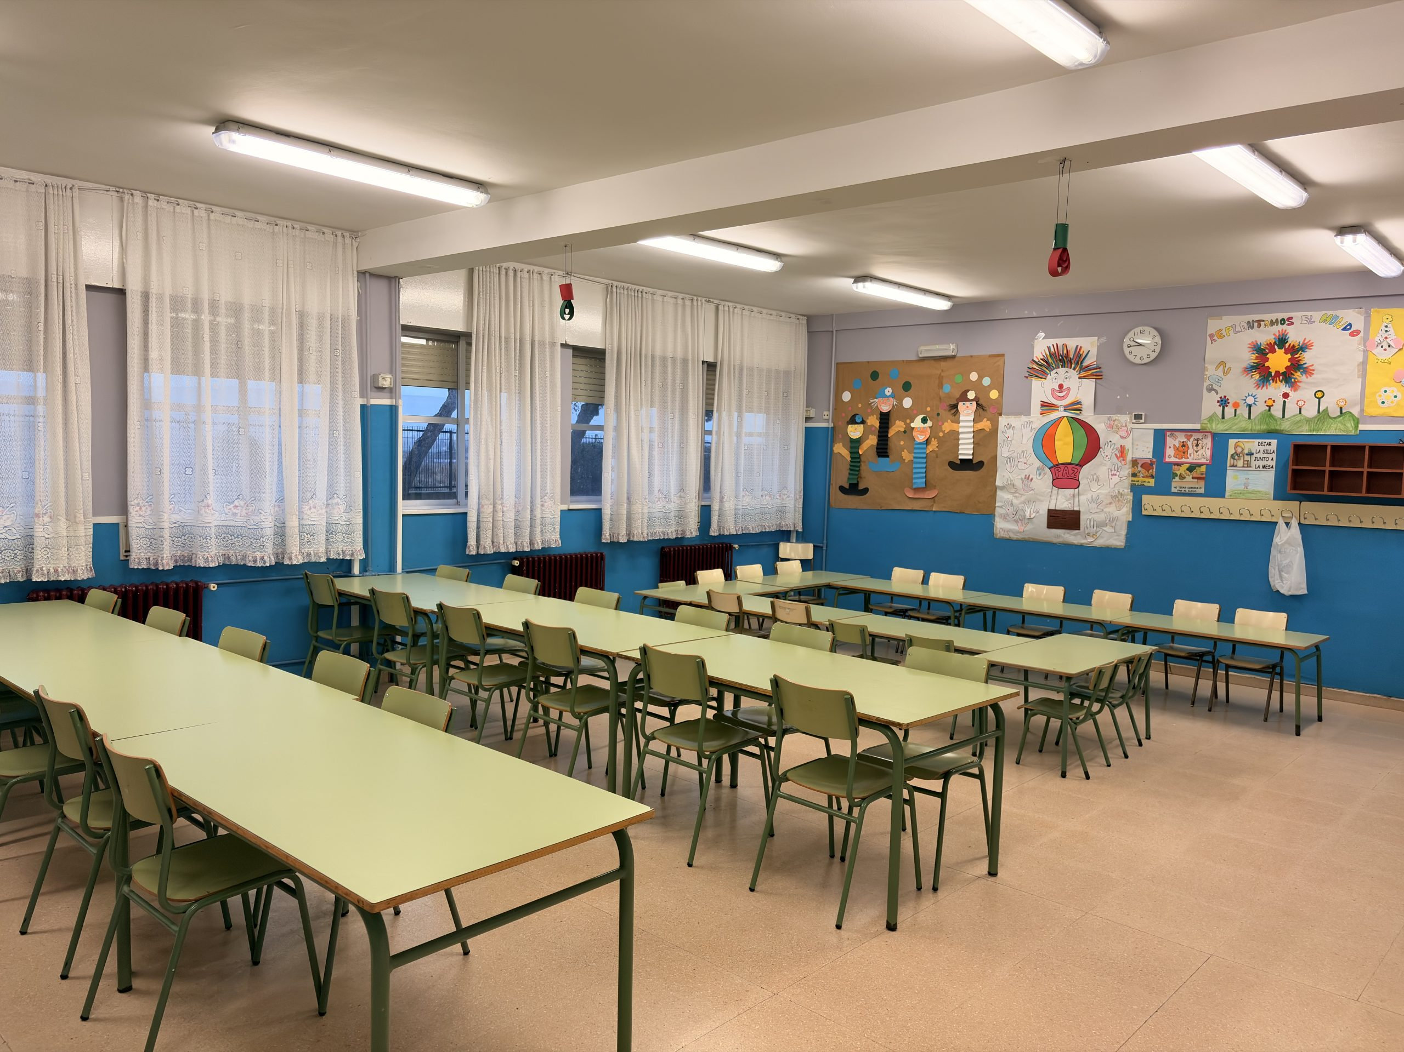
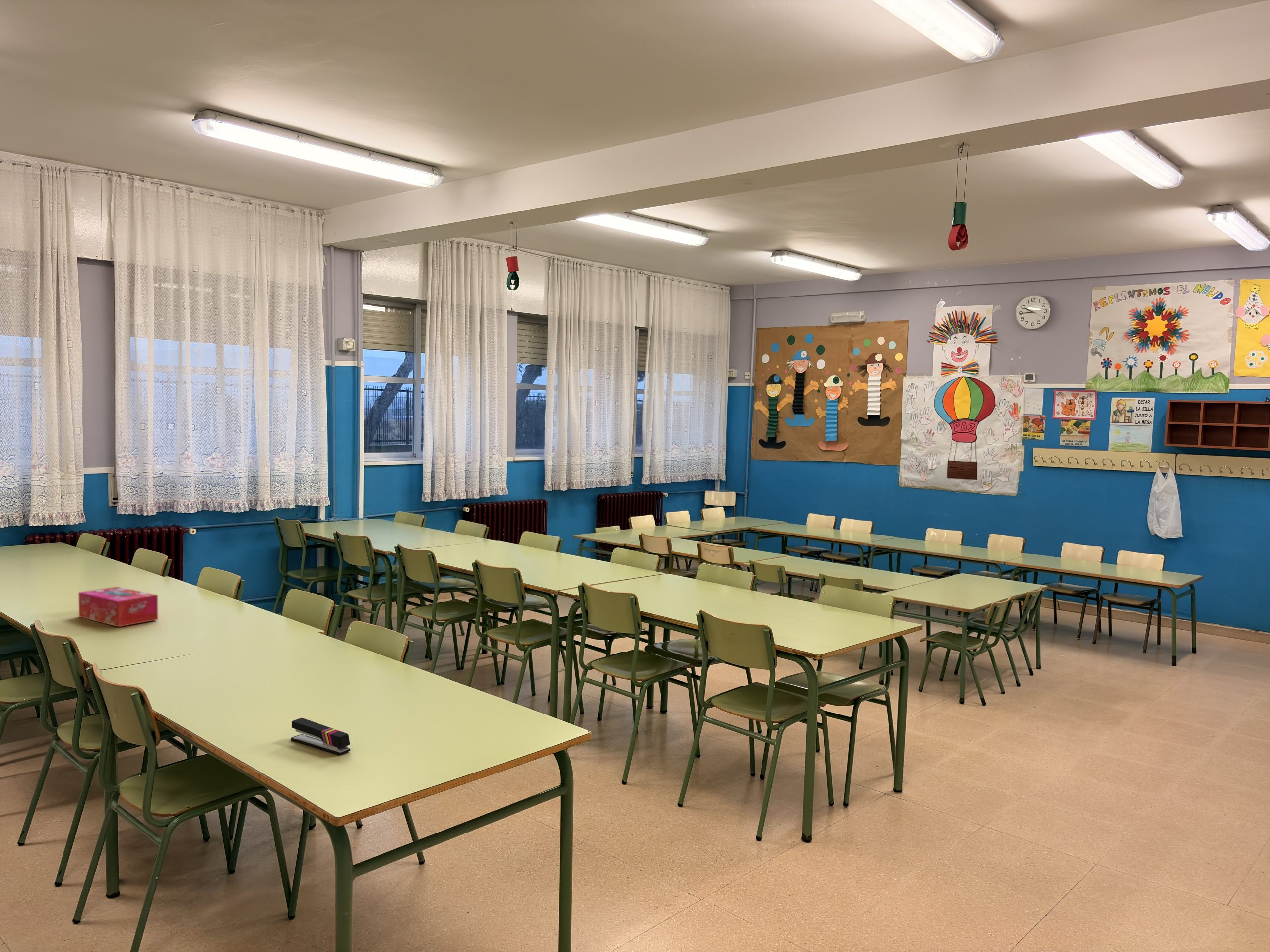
+ stapler [290,717,351,755]
+ tissue box [78,586,158,627]
